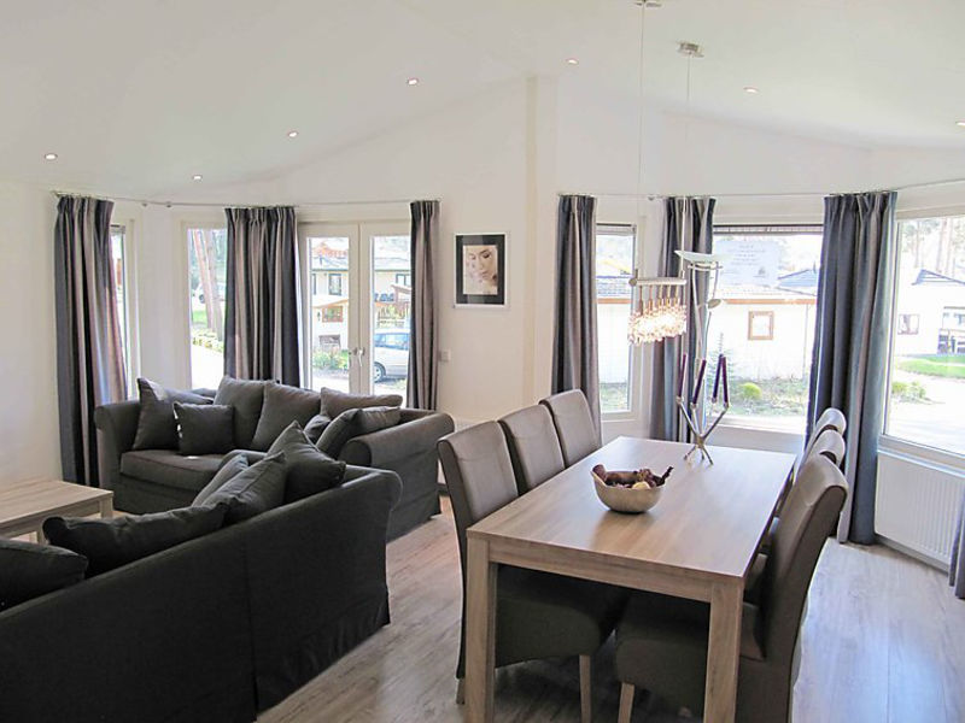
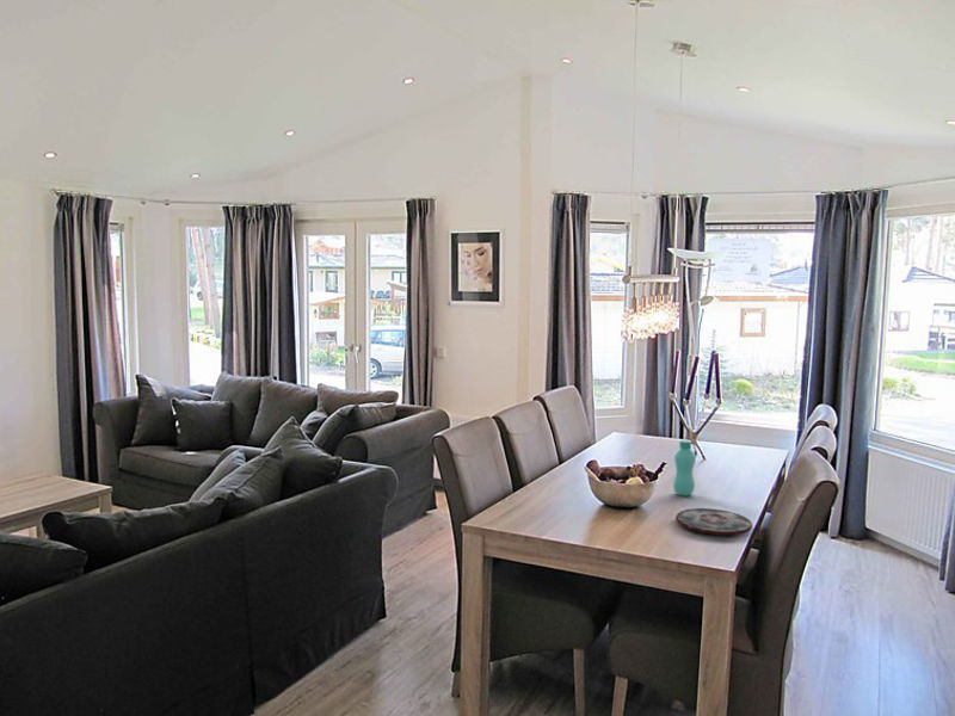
+ bottle [672,439,696,496]
+ plate [674,507,753,536]
